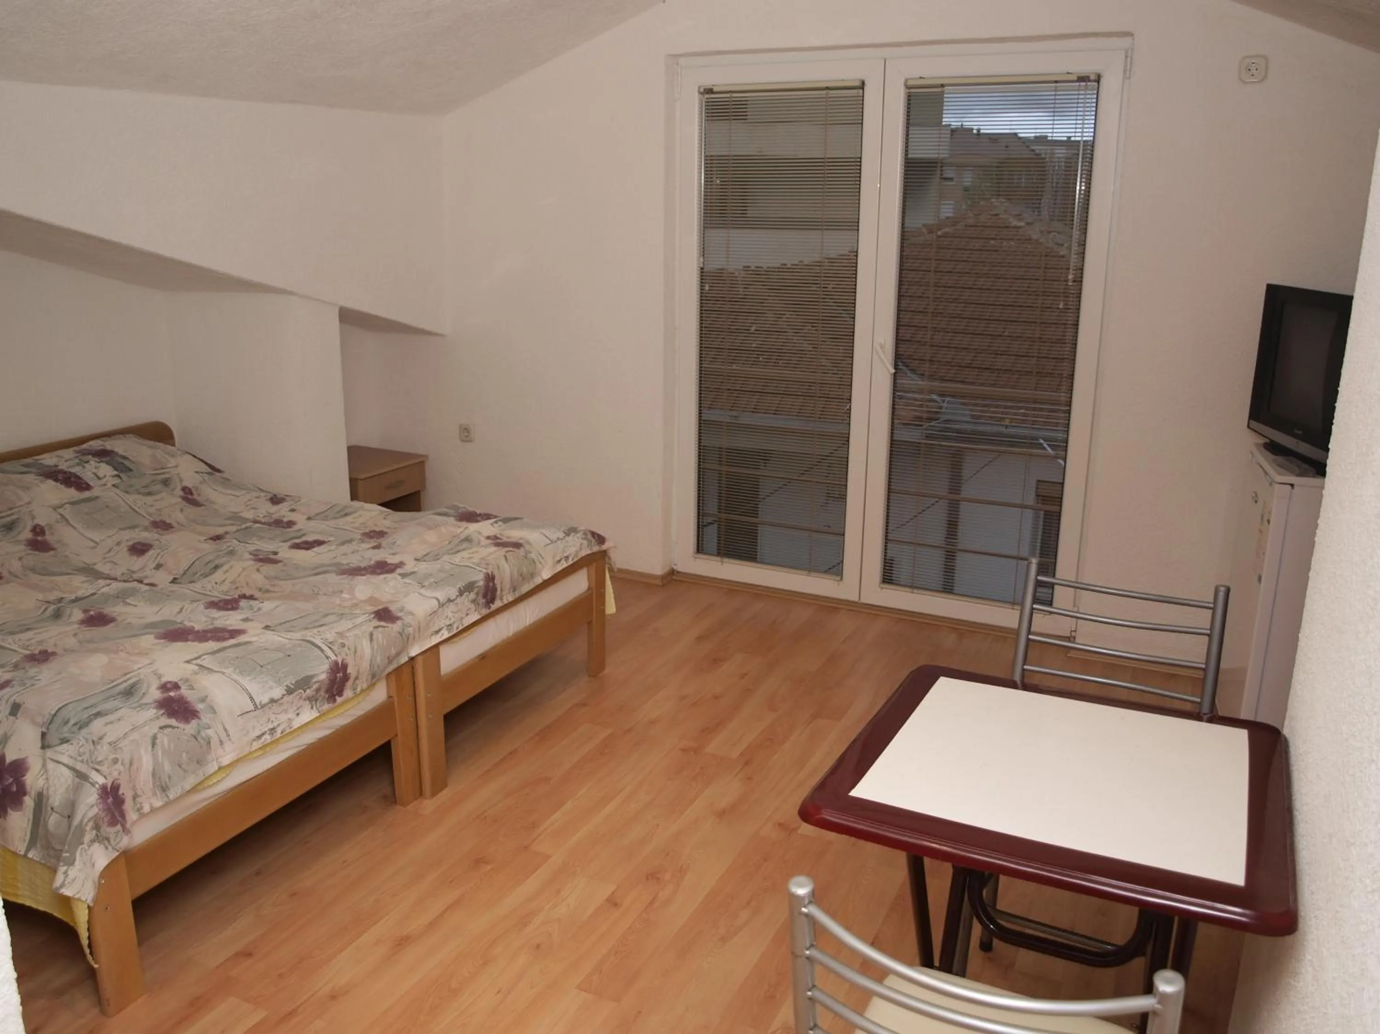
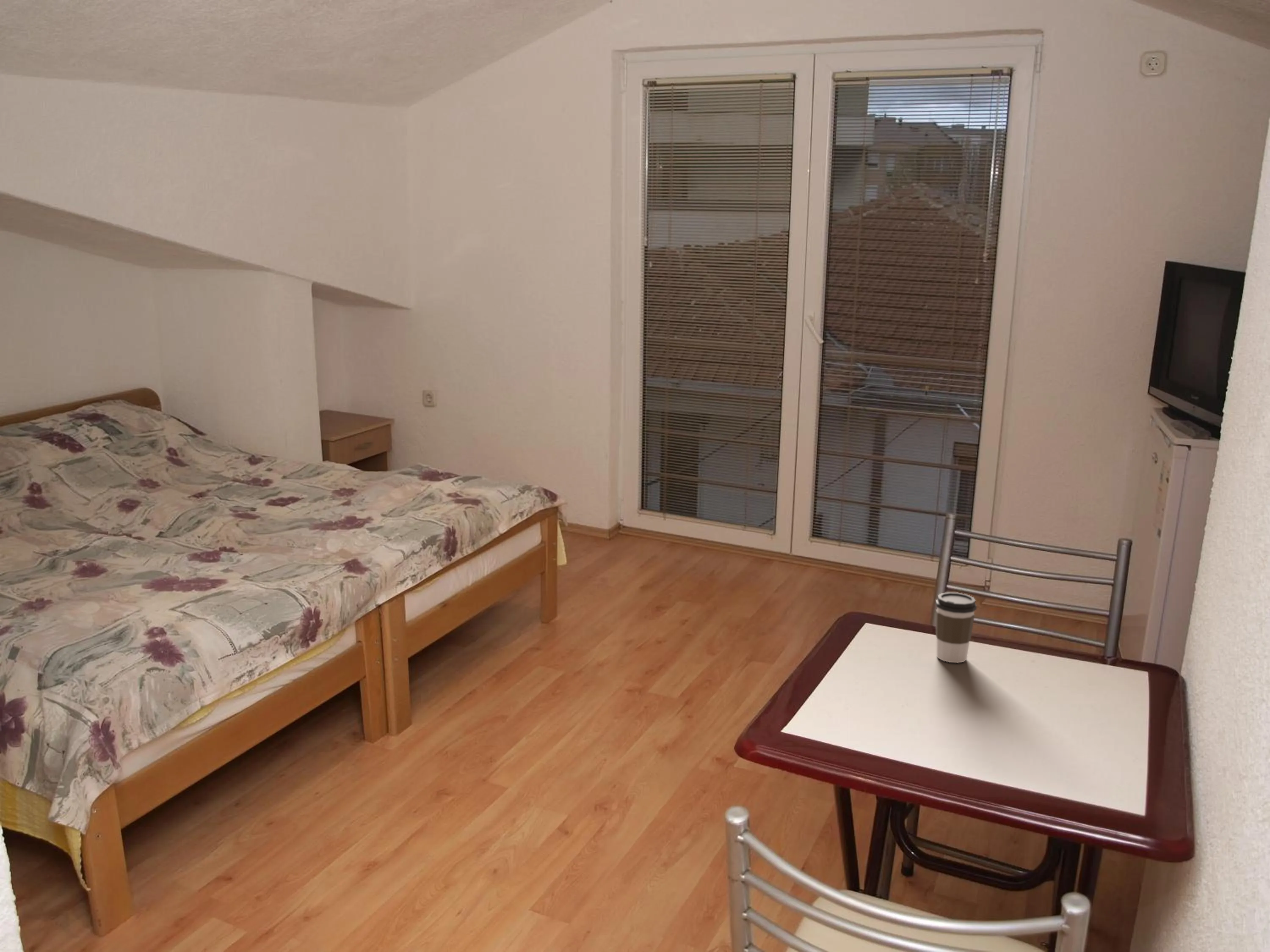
+ coffee cup [935,592,977,663]
